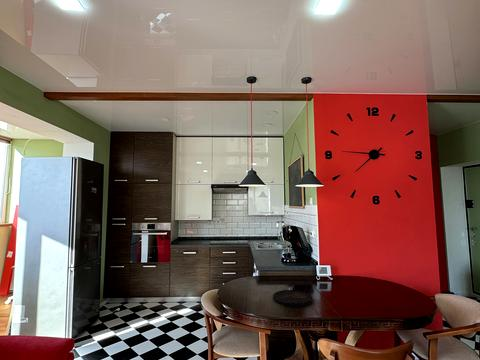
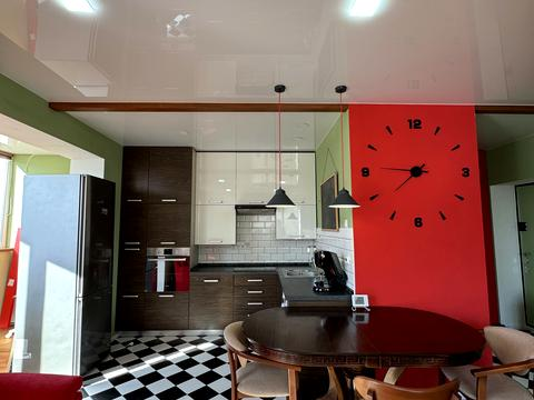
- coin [272,289,313,307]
